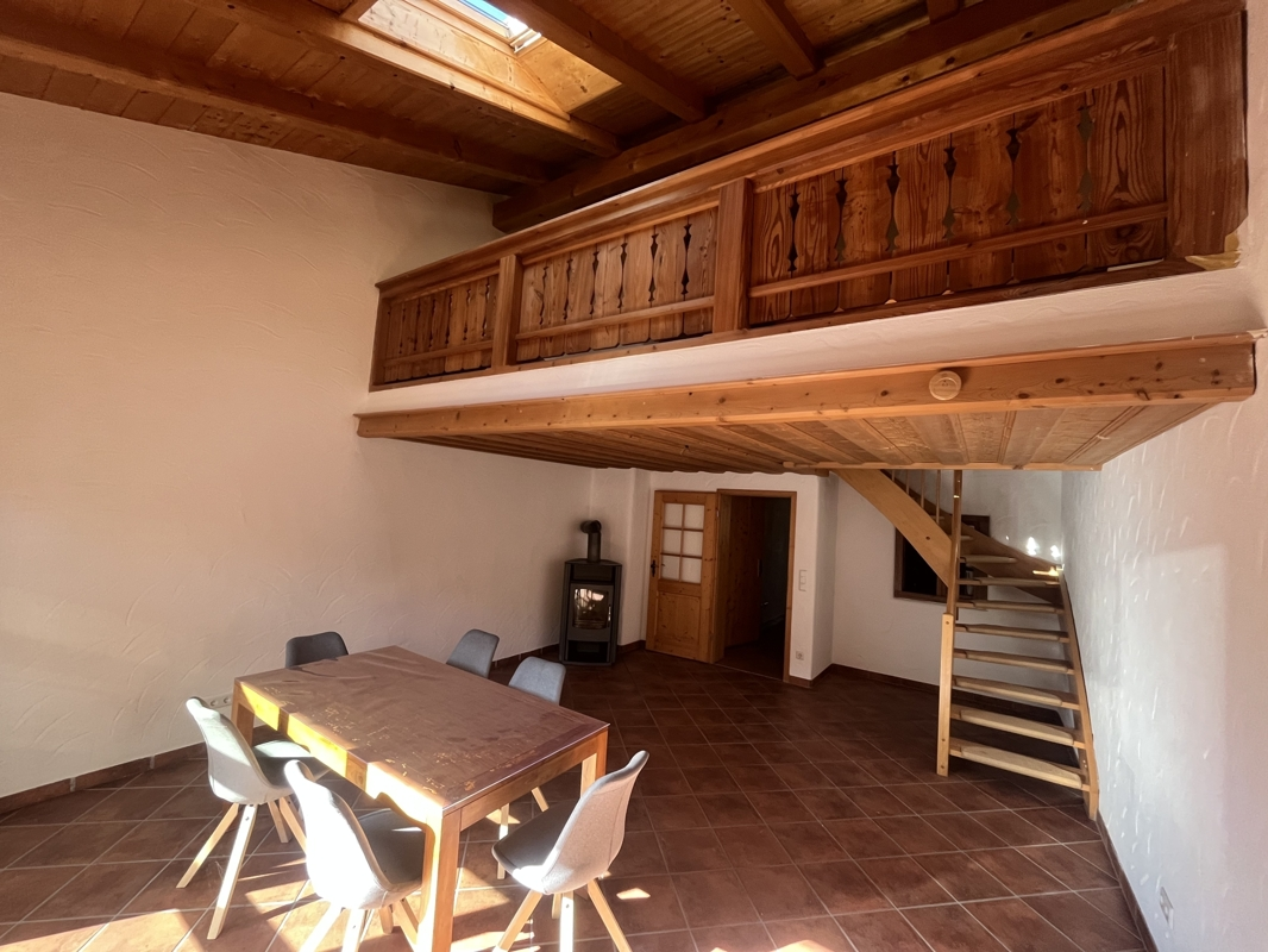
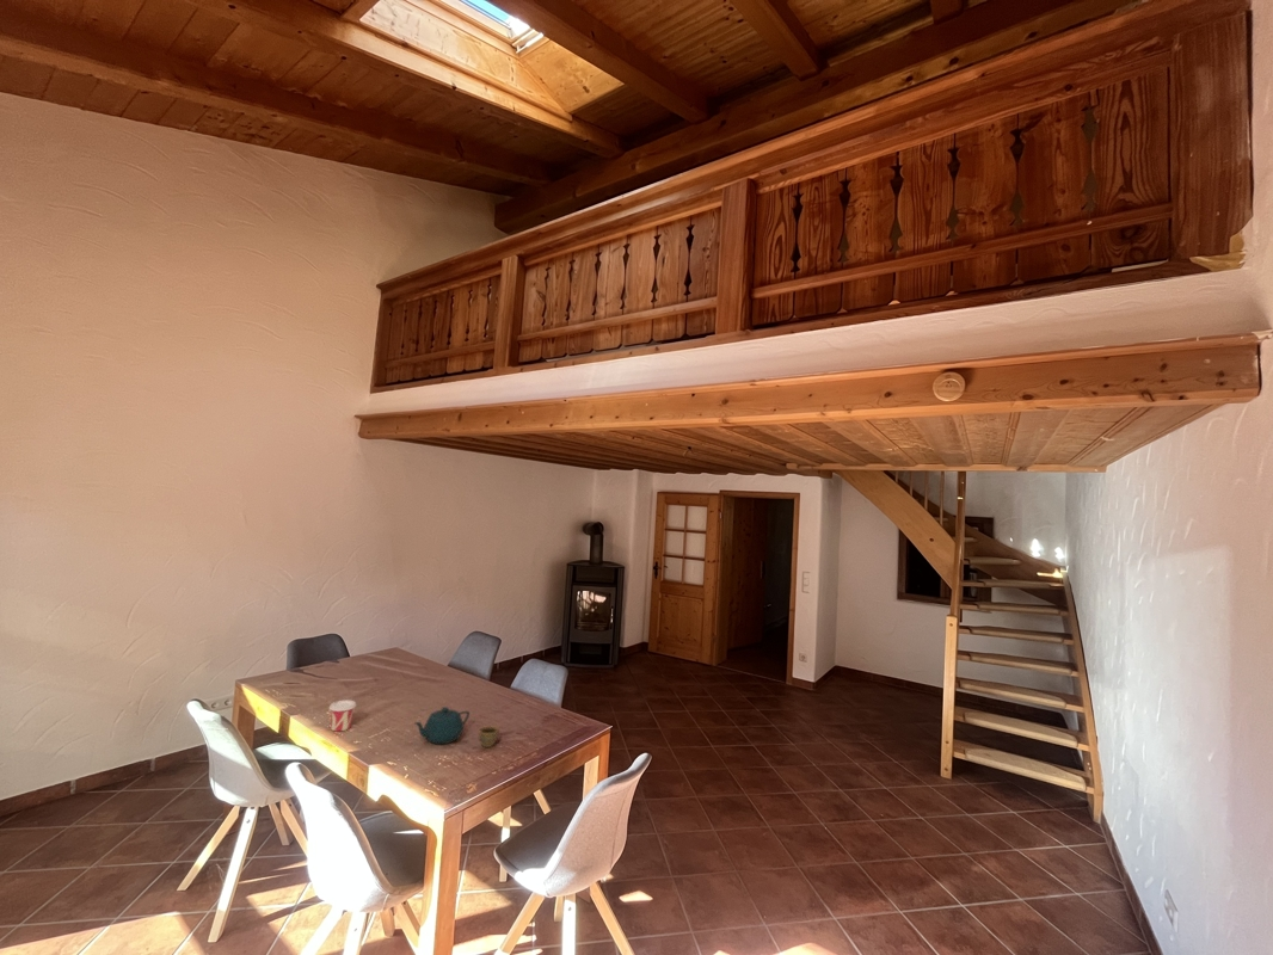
+ cup [328,698,357,733]
+ cup [478,725,500,748]
+ teapot [414,706,471,745]
